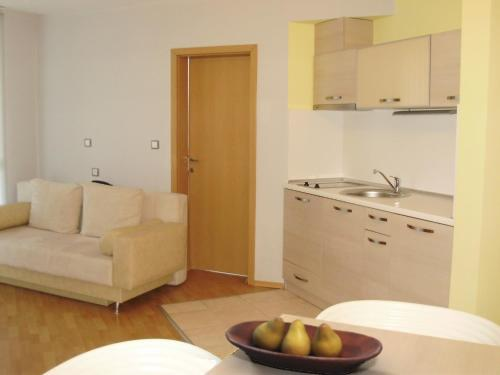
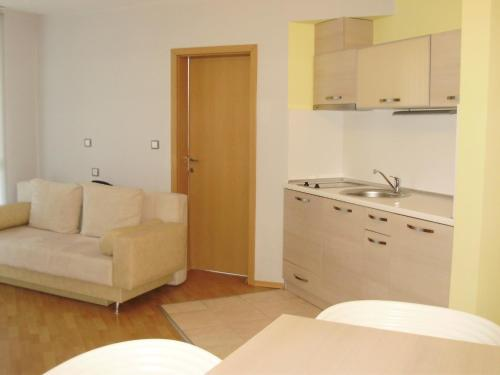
- fruit bowl [224,316,384,375]
